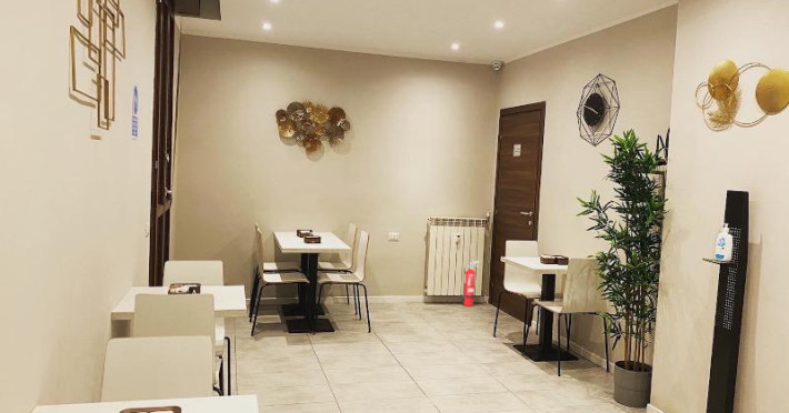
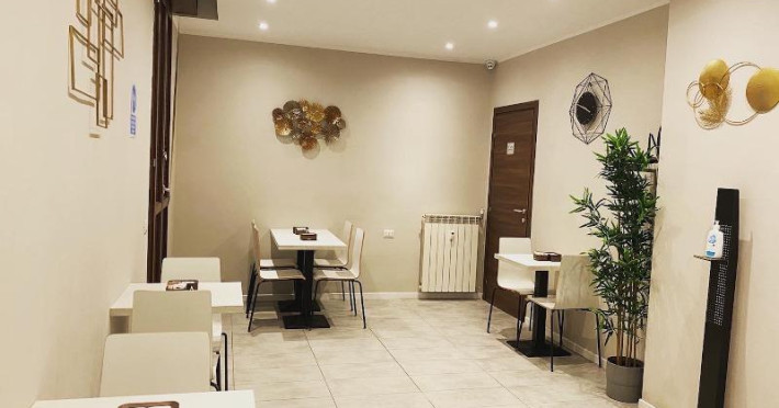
- fire extinguisher [461,260,481,308]
